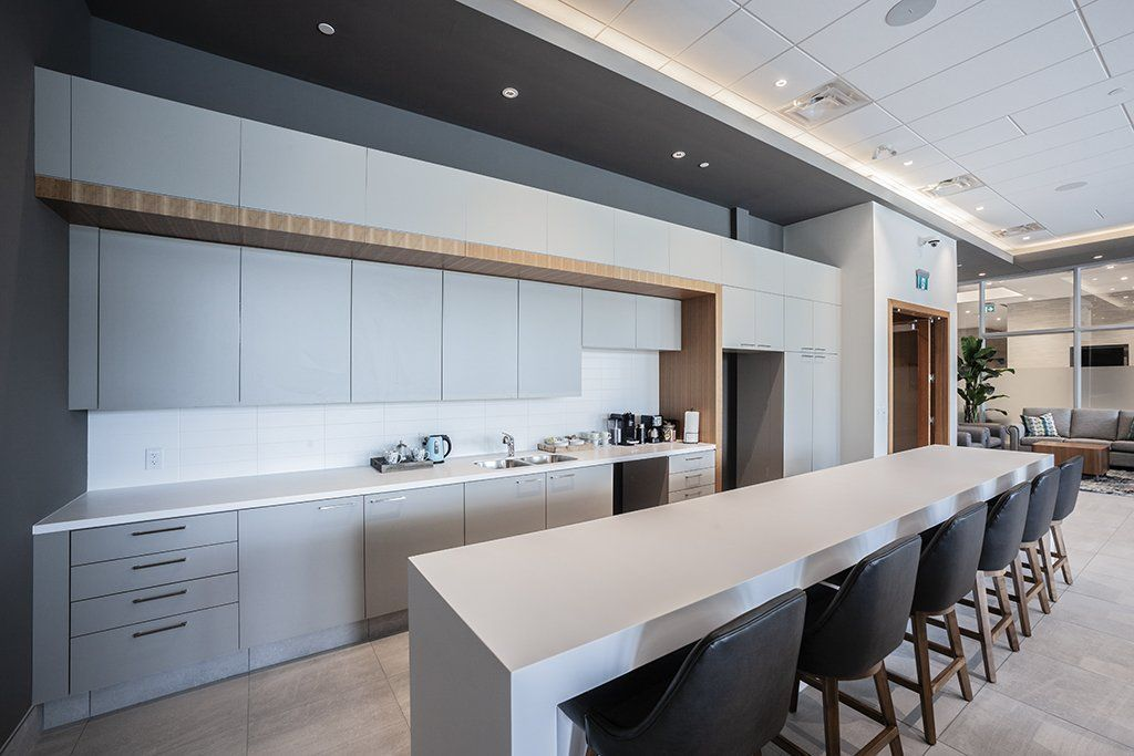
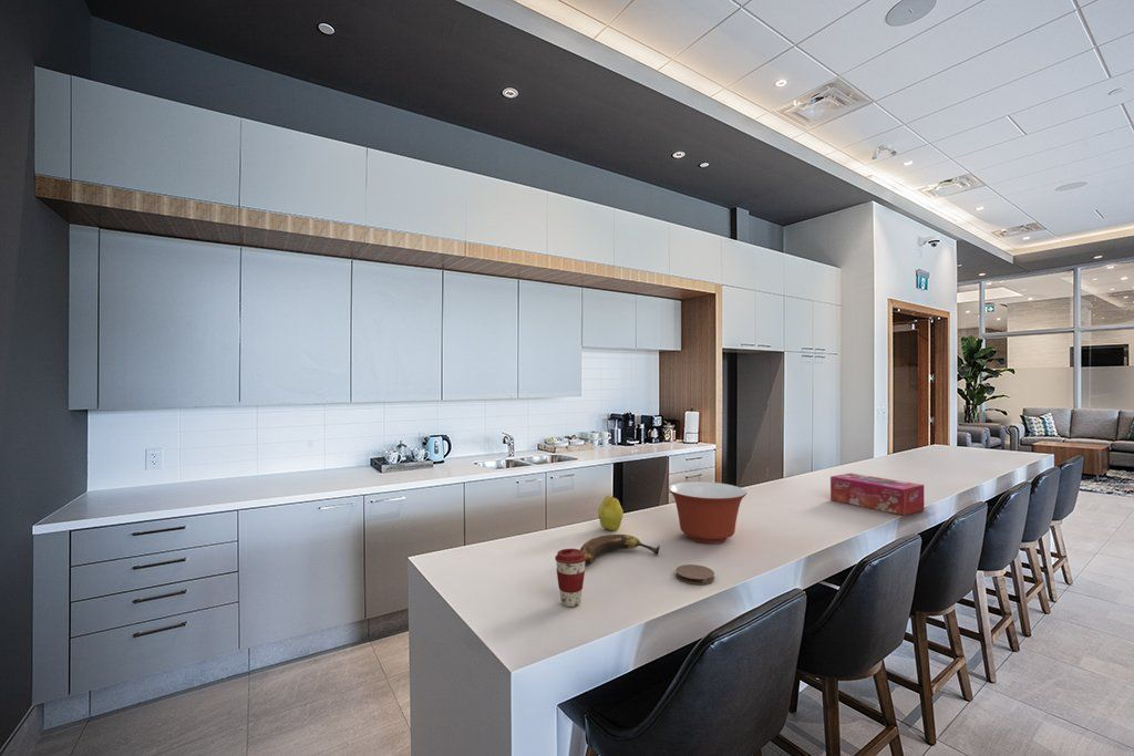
+ fruit [597,494,625,531]
+ banana [579,534,661,566]
+ coffee cup [554,548,587,608]
+ mixing bowl [668,480,748,545]
+ coaster [674,563,715,586]
+ tissue box [829,473,926,517]
